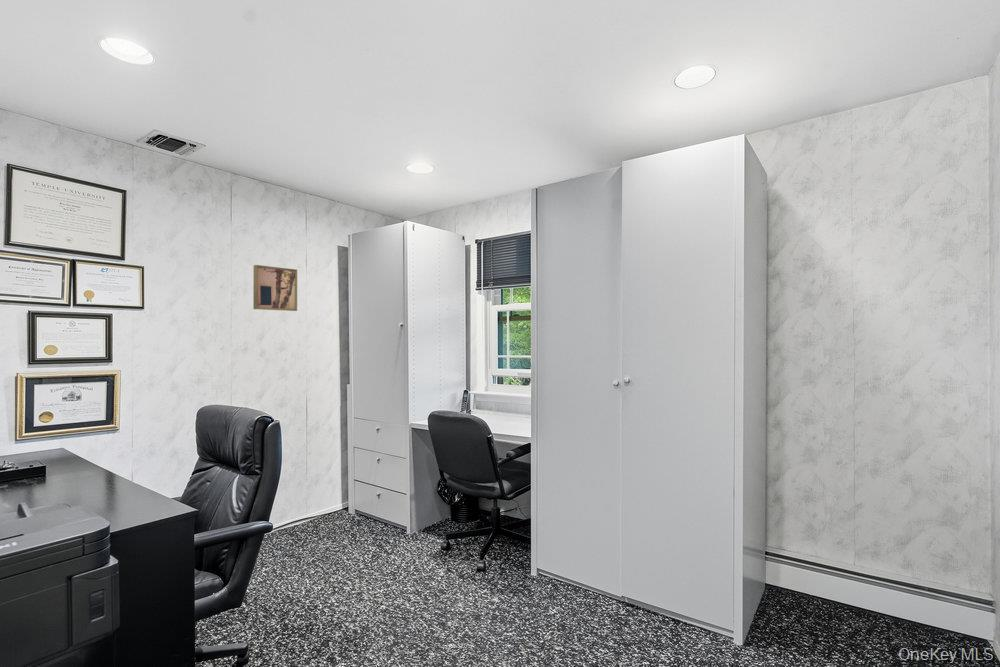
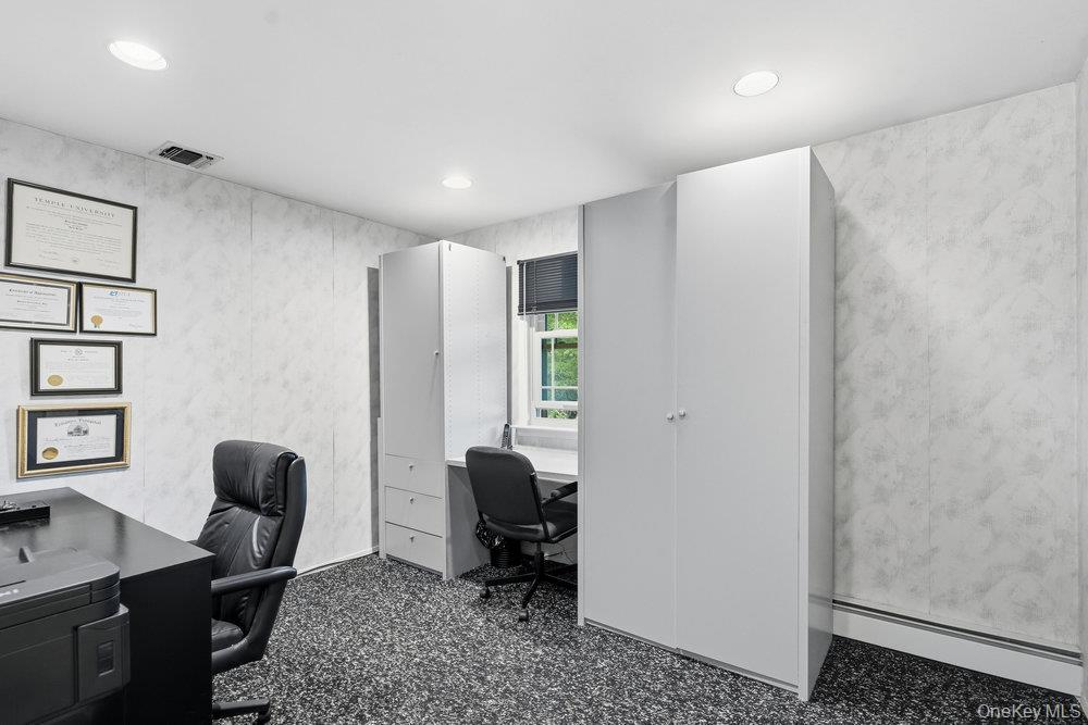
- wall art [252,264,298,312]
